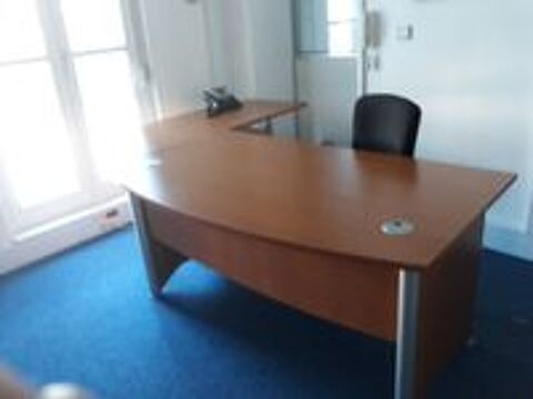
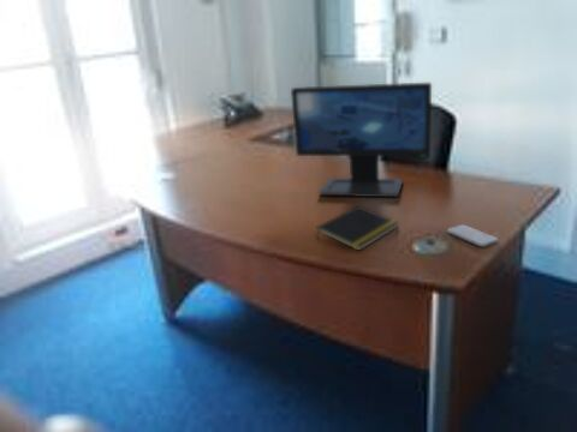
+ smartphone [446,223,499,247]
+ computer monitor [290,82,433,198]
+ notepad [315,205,400,252]
